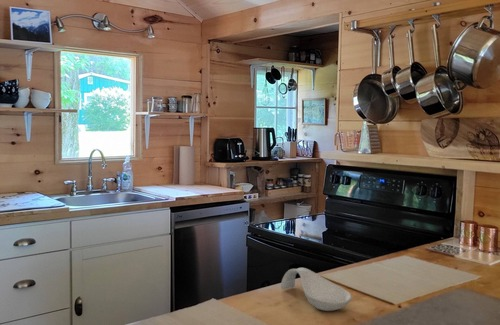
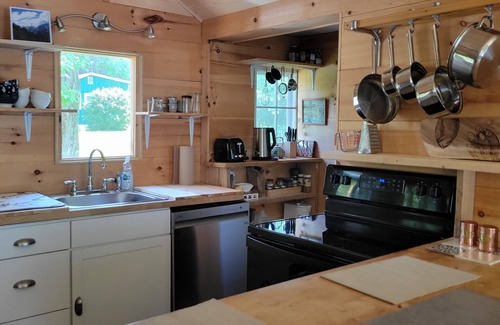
- spoon rest [280,267,352,312]
